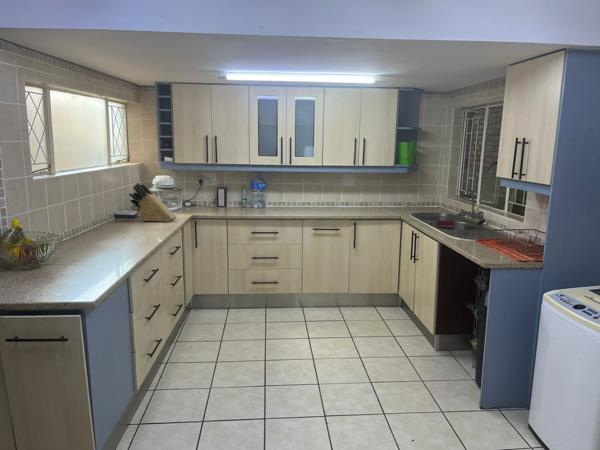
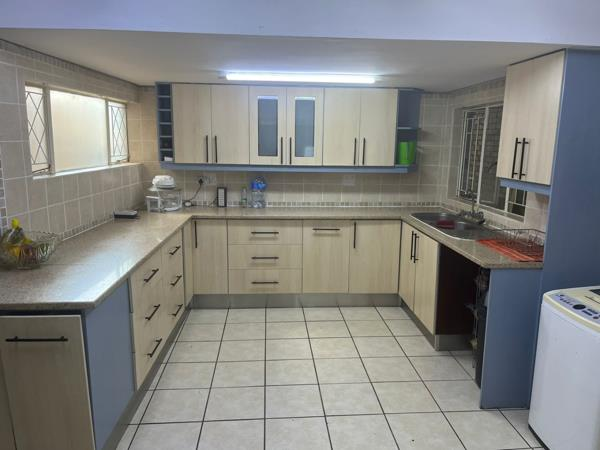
- knife block [128,182,177,223]
